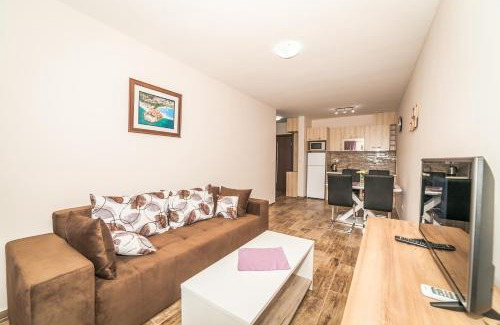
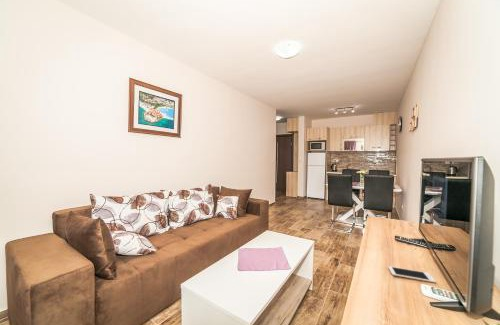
+ cell phone [387,265,437,284]
